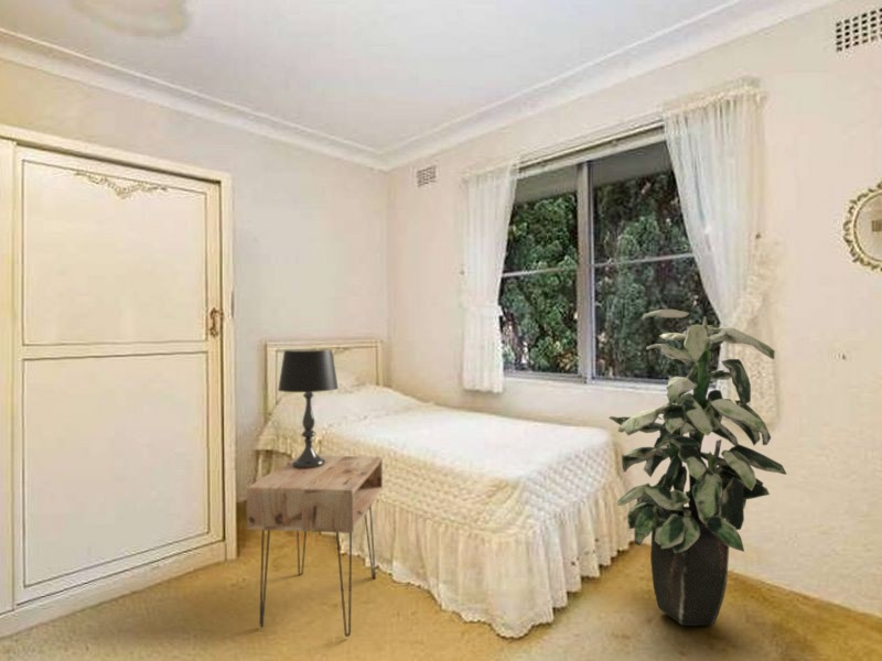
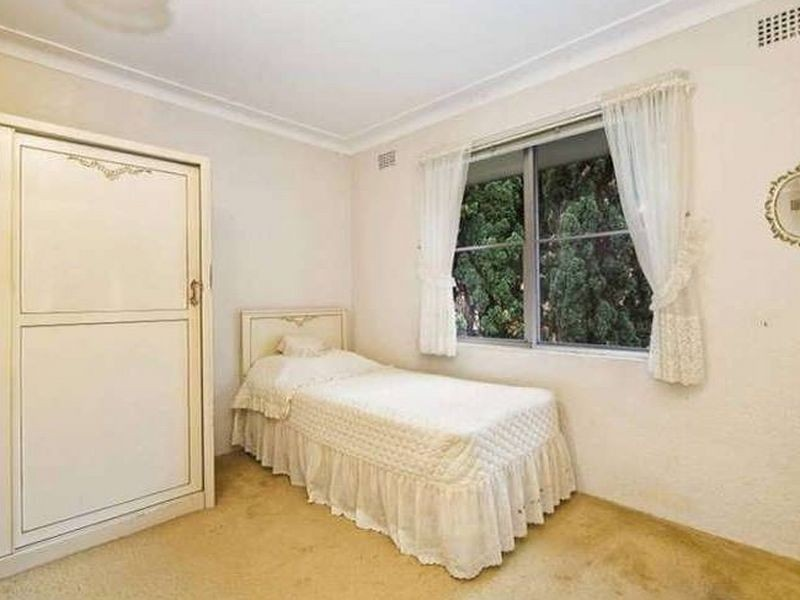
- indoor plant [607,308,787,627]
- nightstand [246,454,384,638]
- table lamp [277,349,340,469]
